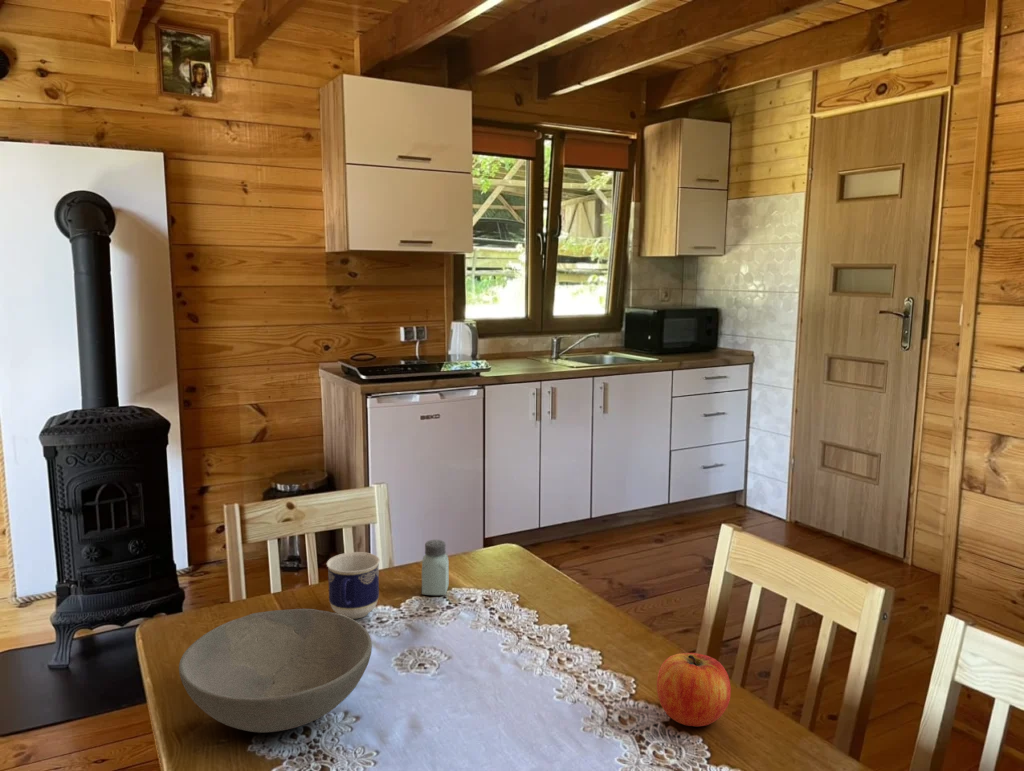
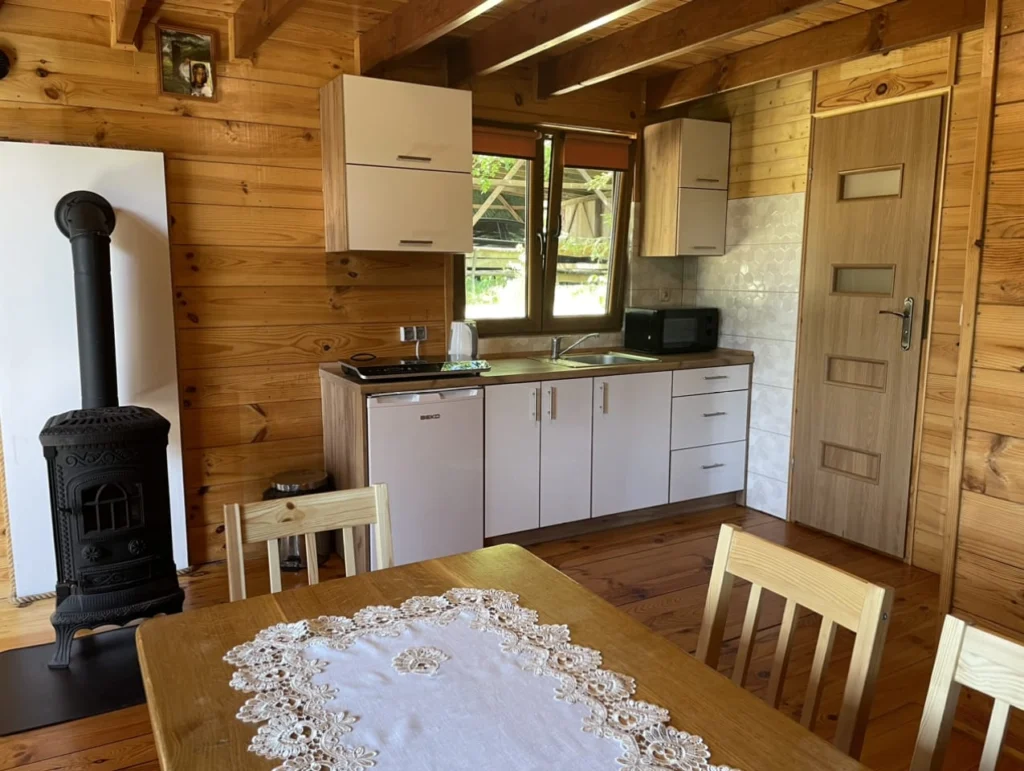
- saltshaker [421,539,450,596]
- apple [656,652,732,727]
- cup [326,551,381,620]
- bowl [178,608,373,733]
